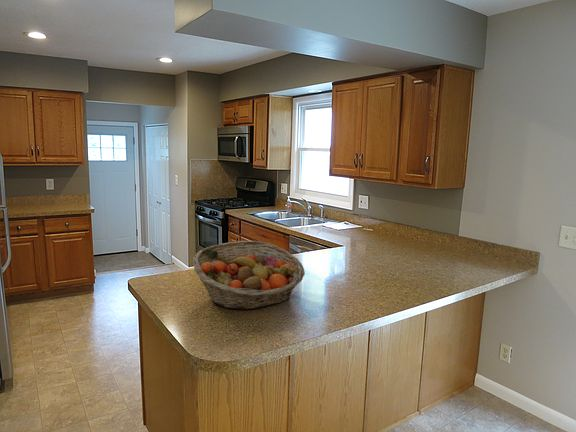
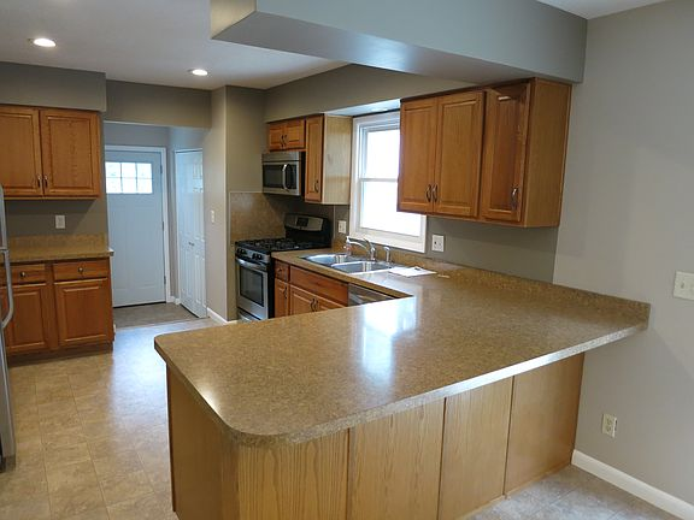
- fruit basket [192,240,306,311]
